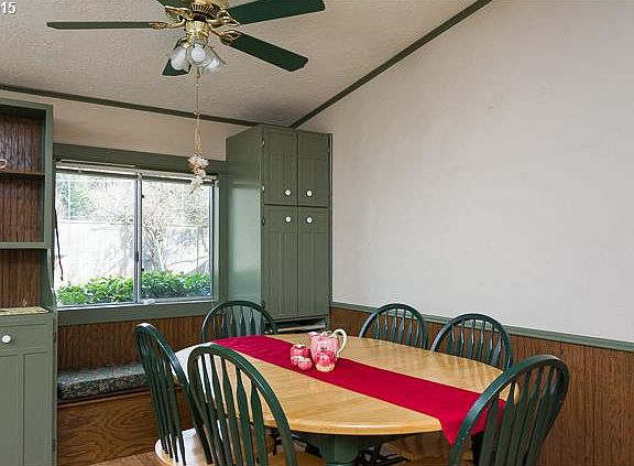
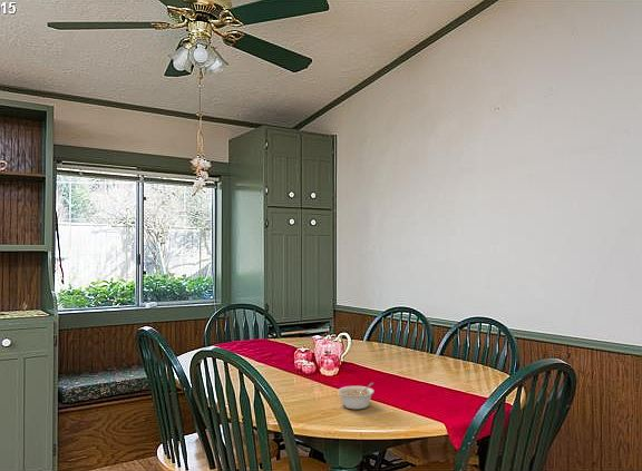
+ legume [337,382,376,410]
